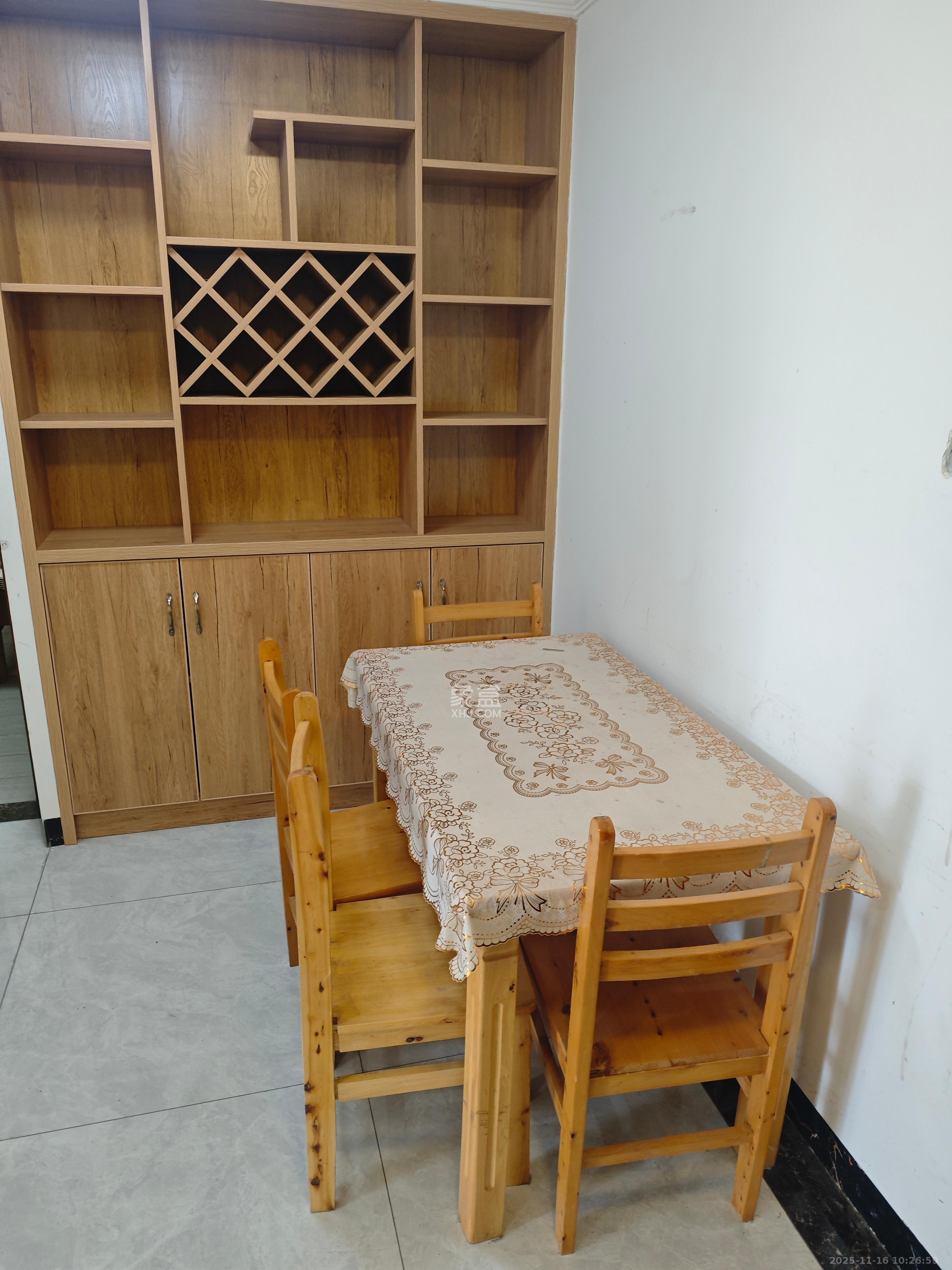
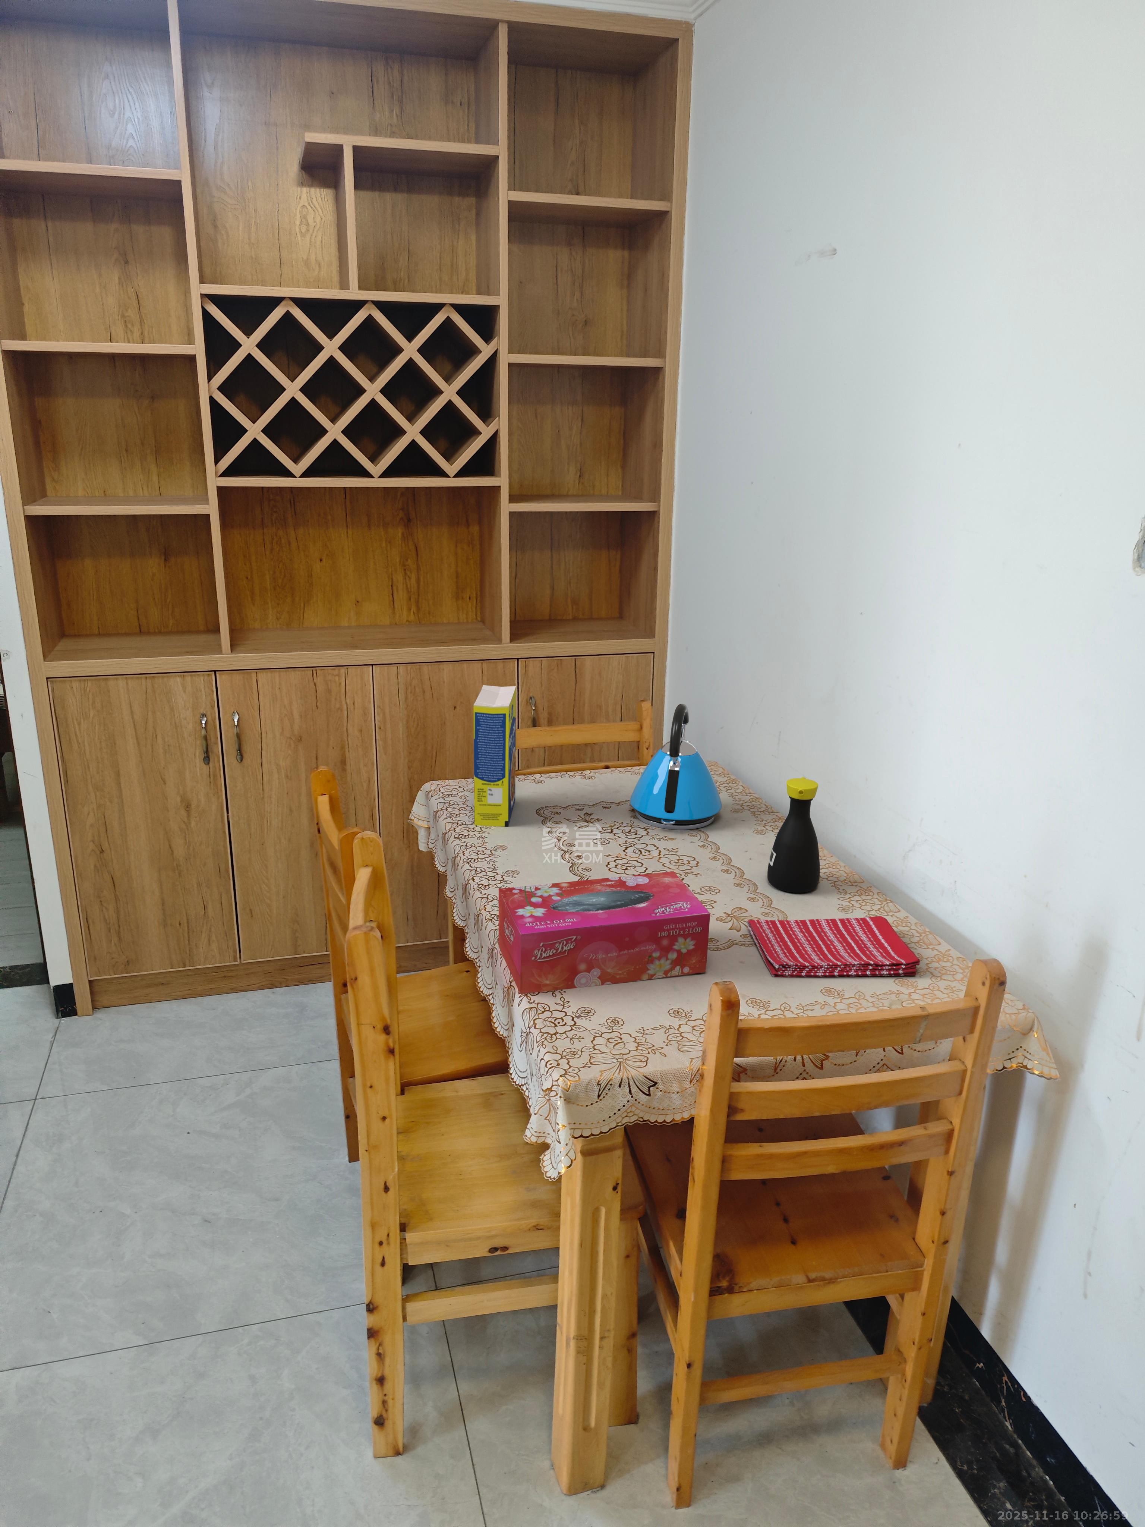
+ tissue box [498,871,711,994]
+ legume [473,685,516,827]
+ bottle [767,777,820,893]
+ kettle [629,703,723,831]
+ dish towel [747,916,920,978]
